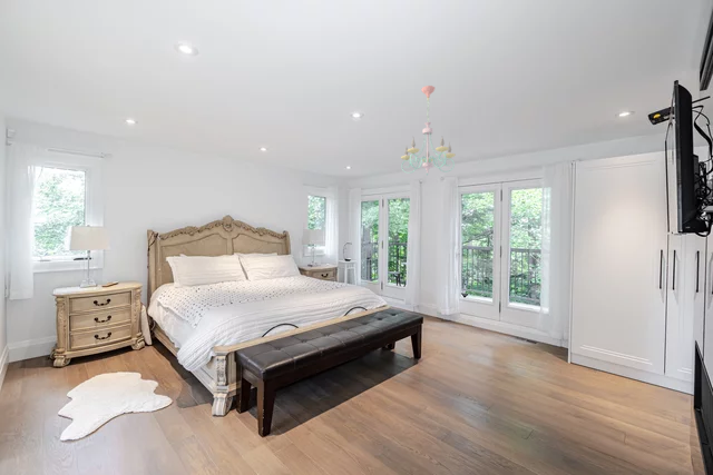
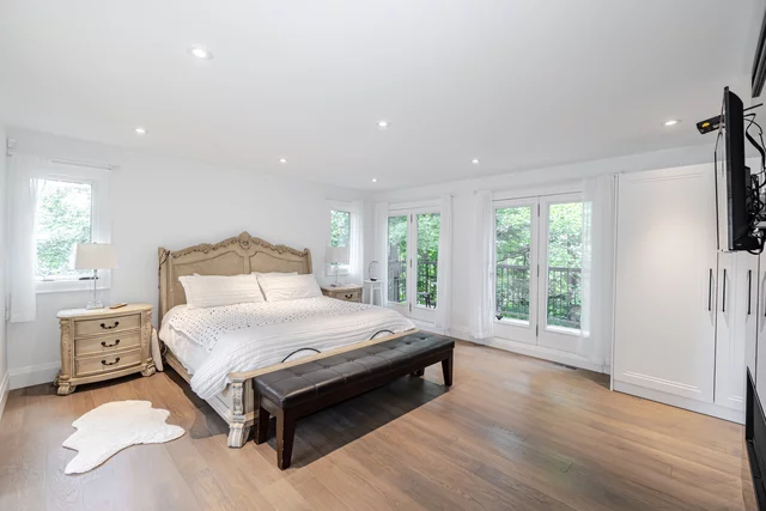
- chandelier [400,85,457,176]
